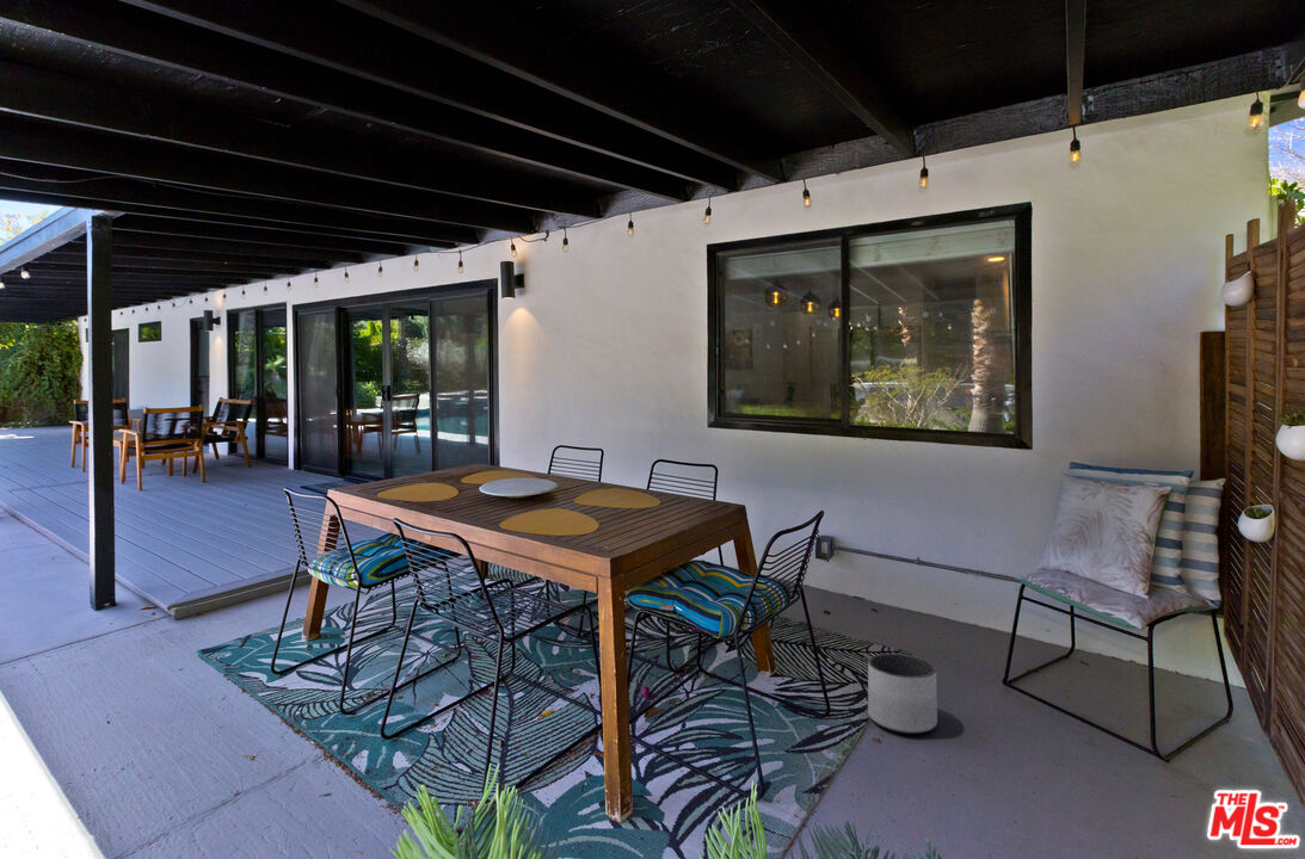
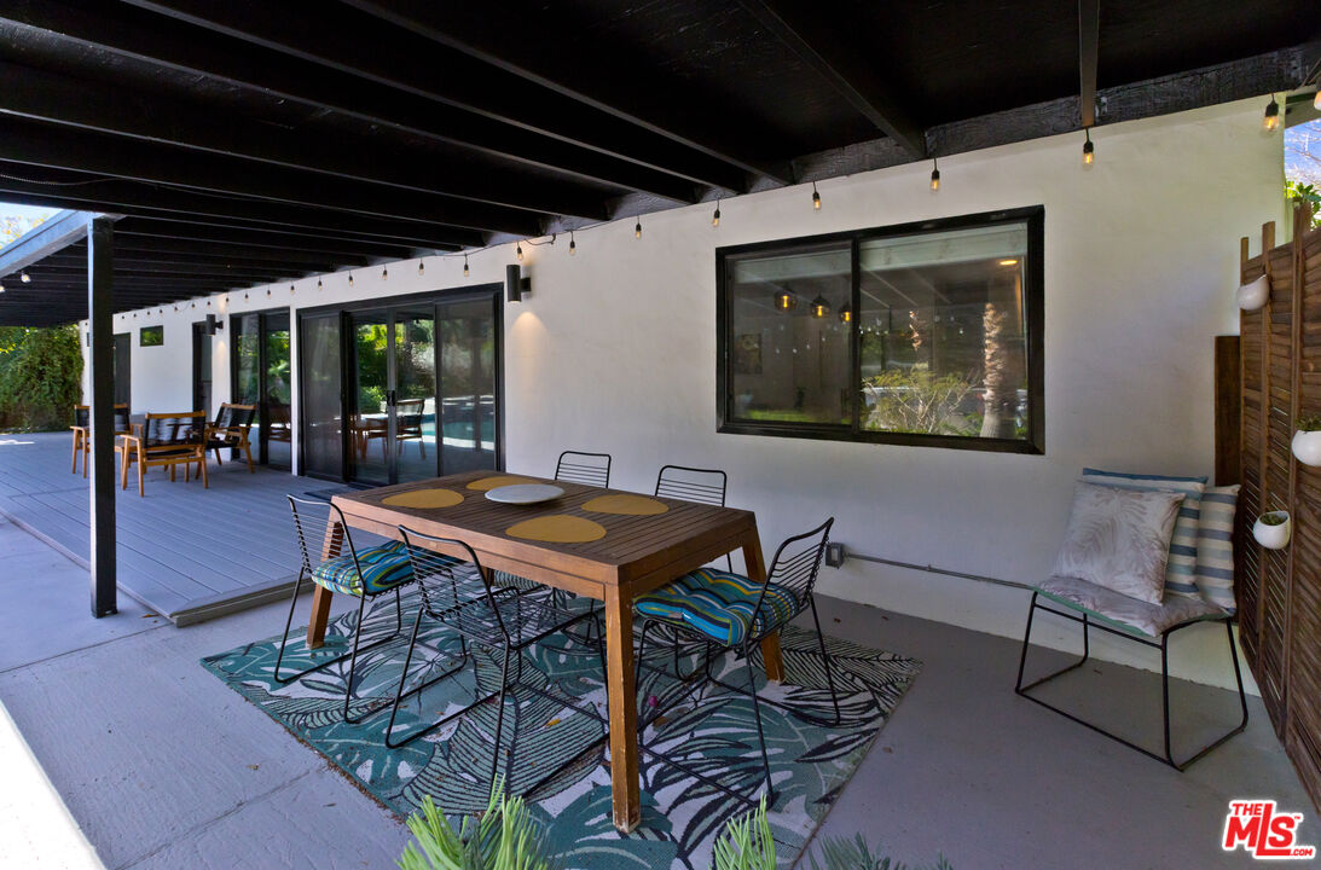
- planter [867,653,938,735]
